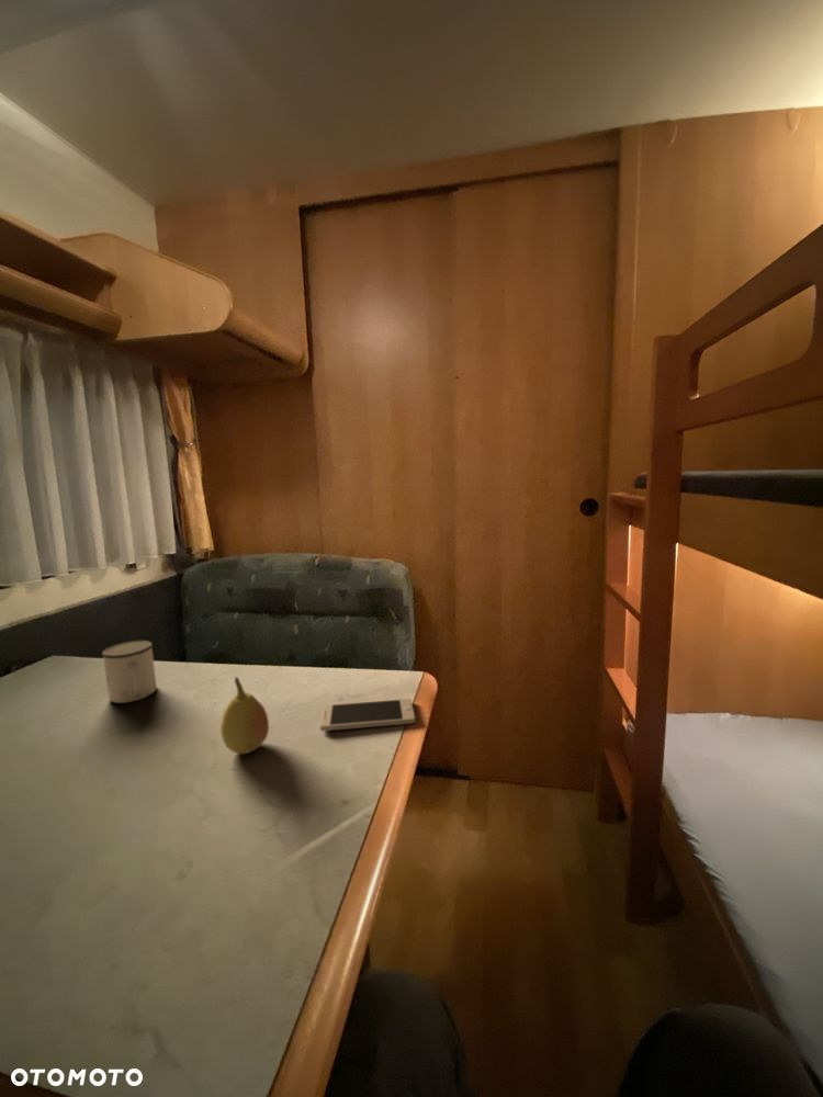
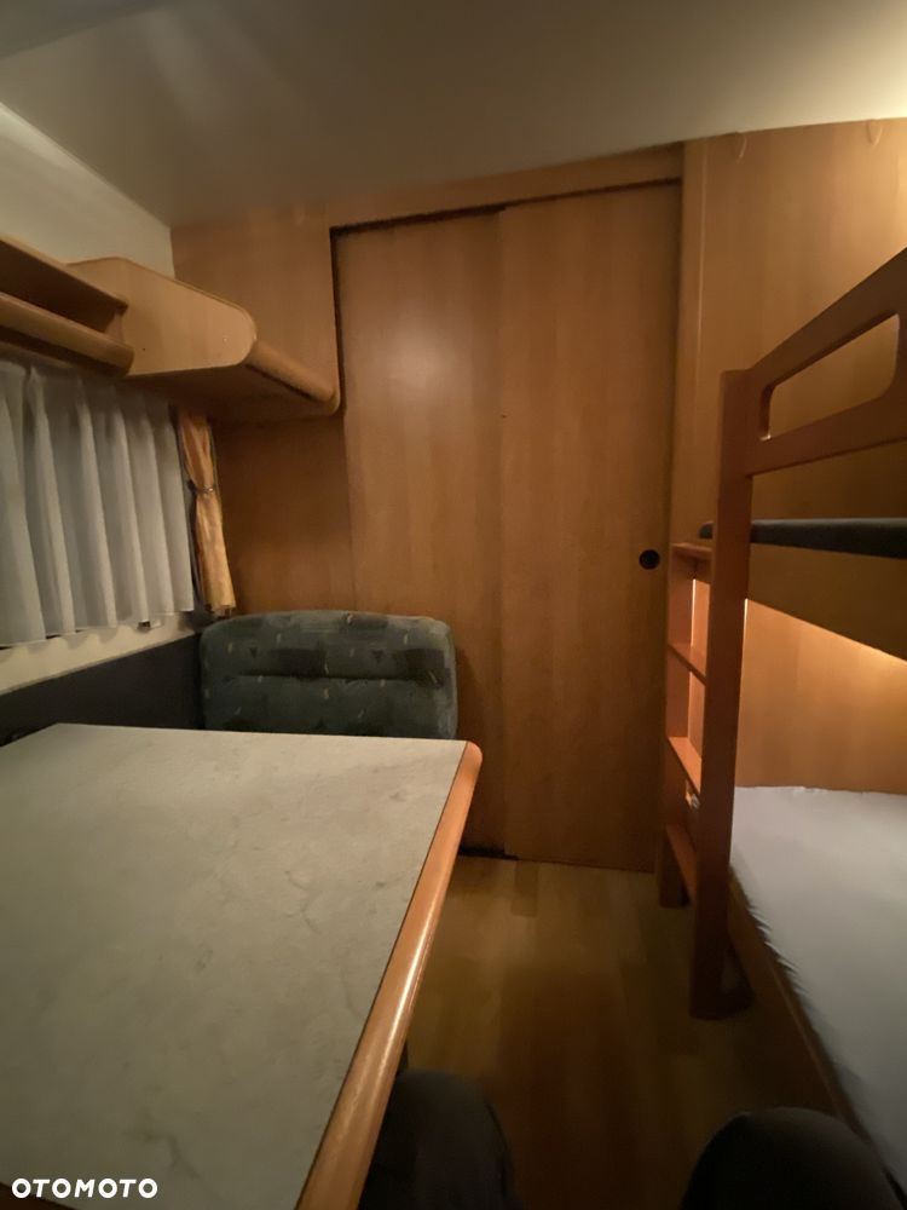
- fruit [219,676,270,755]
- mug [101,640,158,704]
- smartphone [319,698,416,732]
